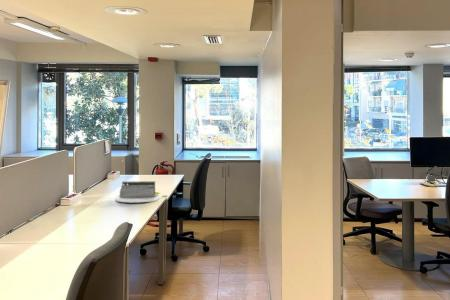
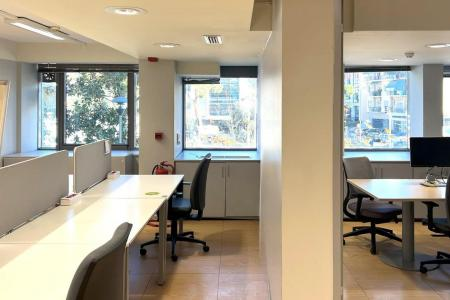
- desk organizer [115,180,160,203]
